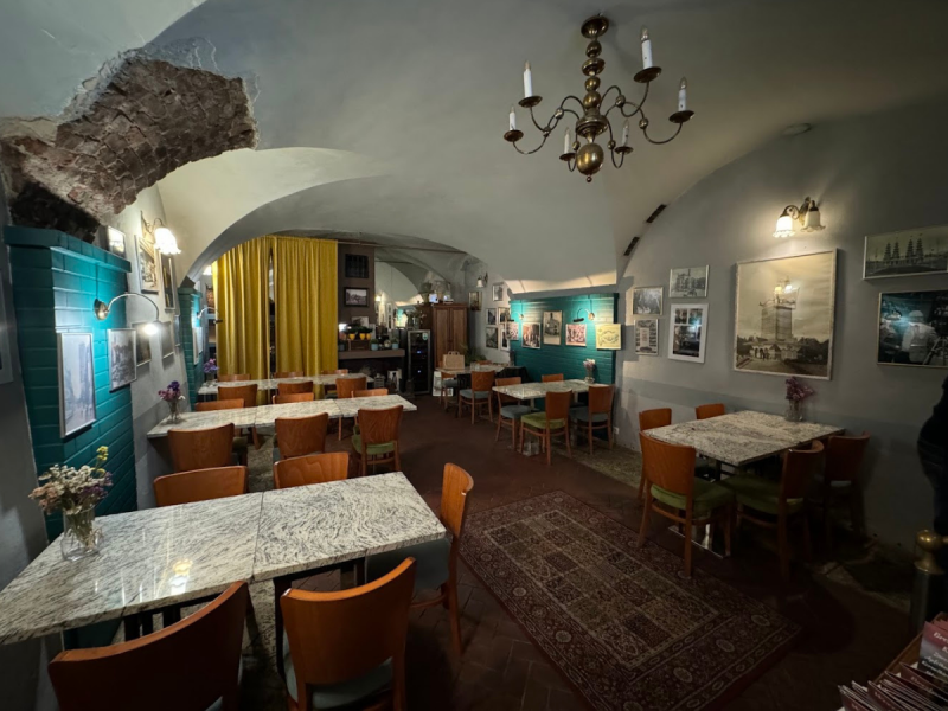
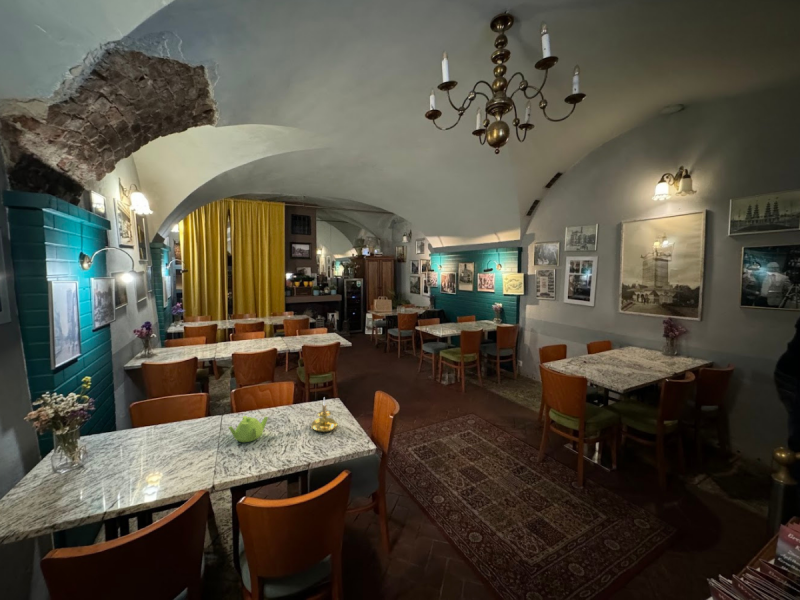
+ candle holder [310,397,339,433]
+ teapot [227,415,269,443]
